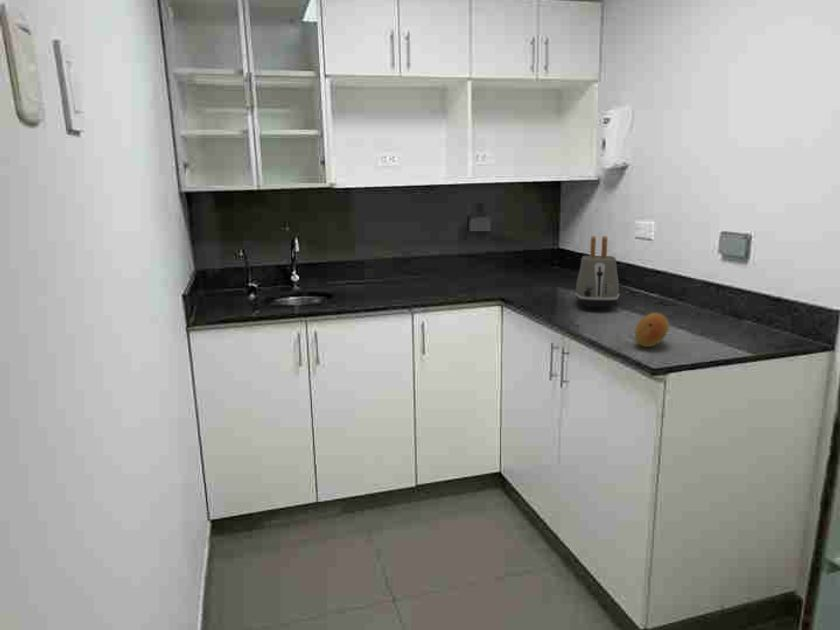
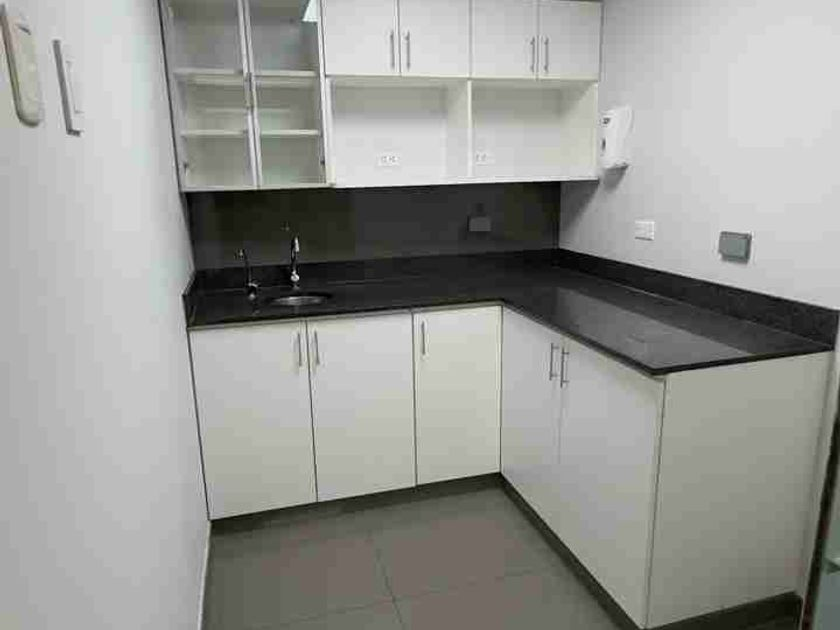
- toaster [574,235,620,311]
- fruit [634,312,670,348]
